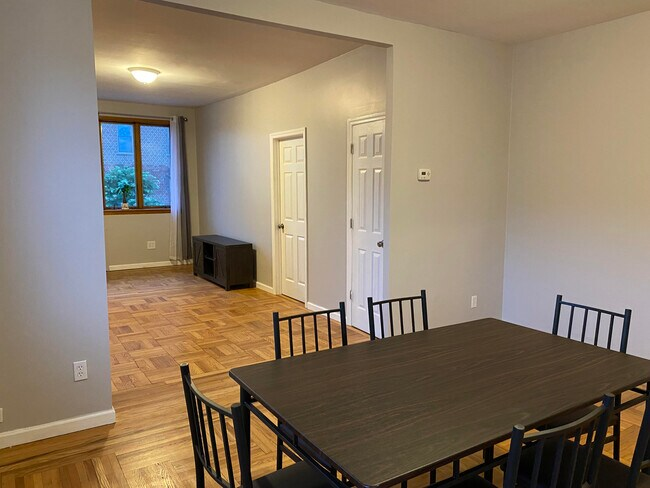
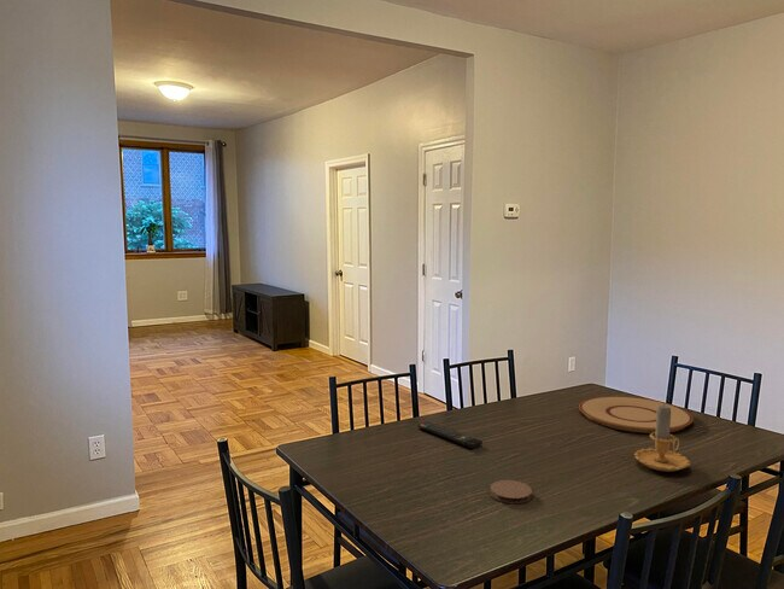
+ candle [633,404,691,473]
+ remote control [416,420,484,449]
+ coaster [490,479,533,505]
+ plate [578,395,694,435]
